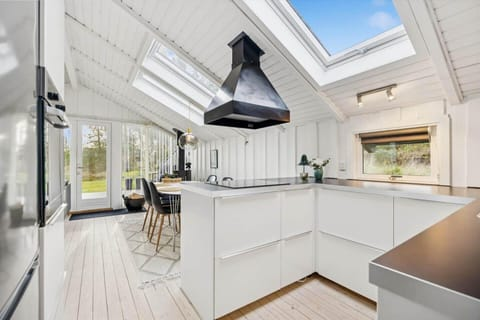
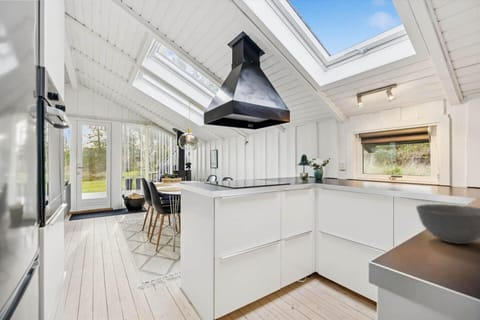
+ bowl [415,203,480,245]
